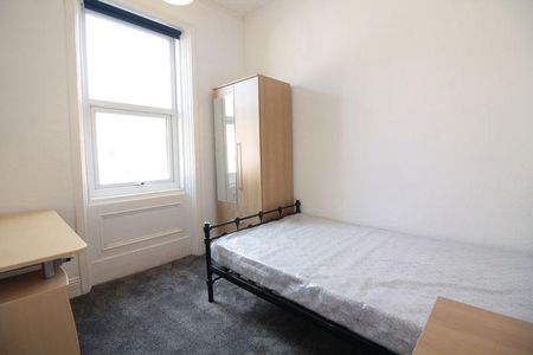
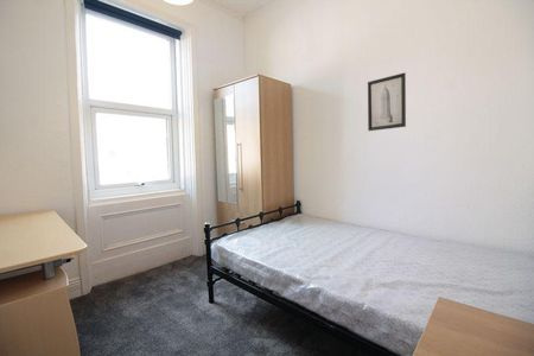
+ wall art [367,71,407,132]
